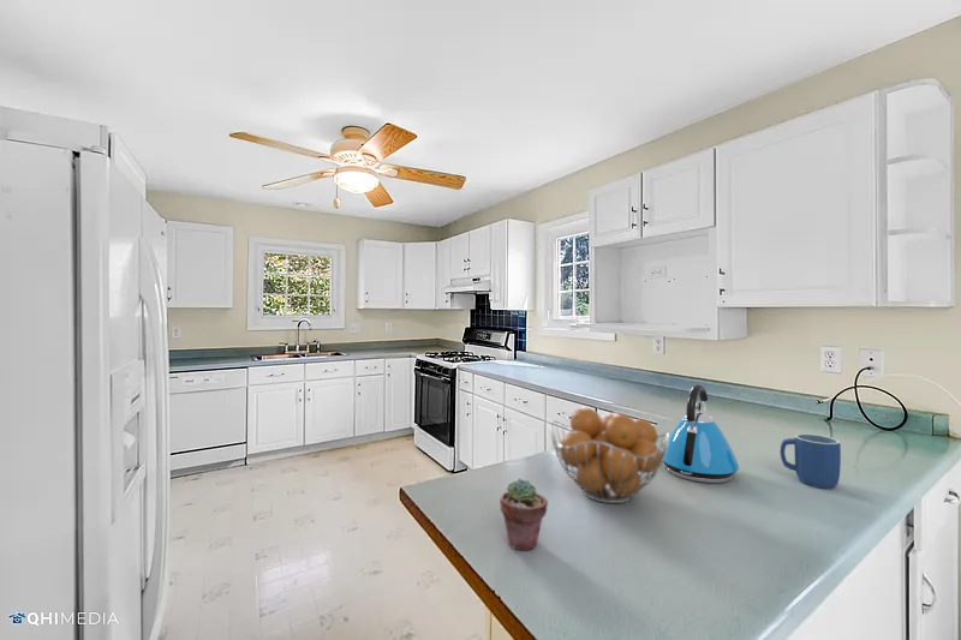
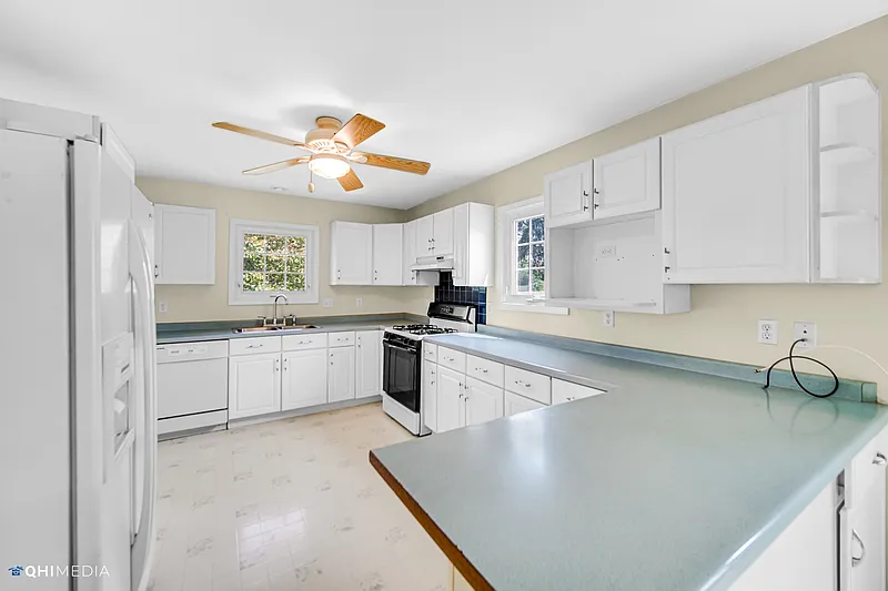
- potted succulent [499,478,549,551]
- mug [780,432,842,490]
- fruit basket [549,406,670,504]
- kettle [662,383,740,484]
